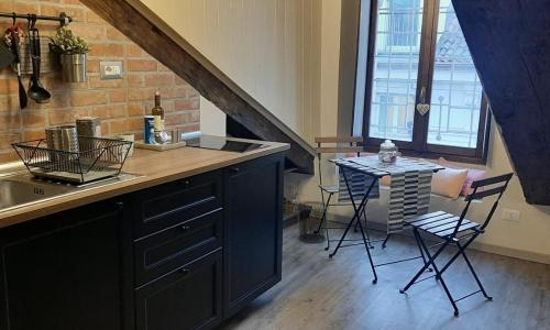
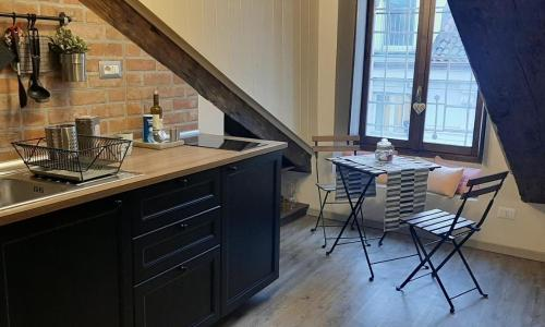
- waste bin [296,200,330,243]
